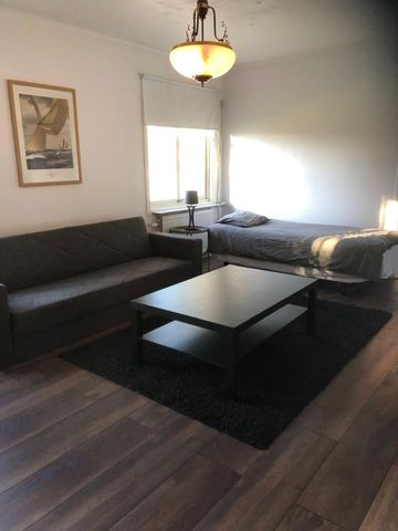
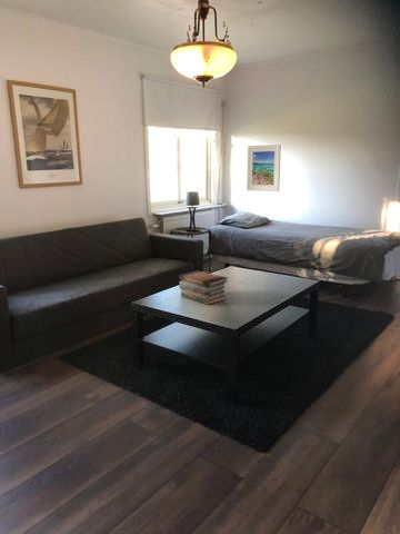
+ book stack [178,269,229,306]
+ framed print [246,144,282,192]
